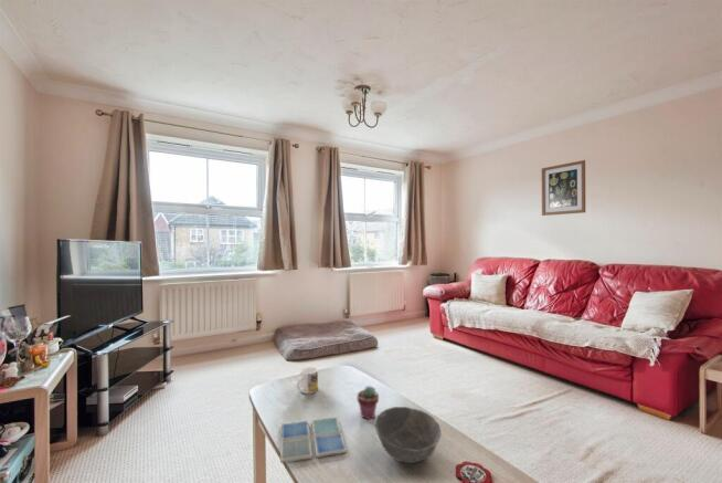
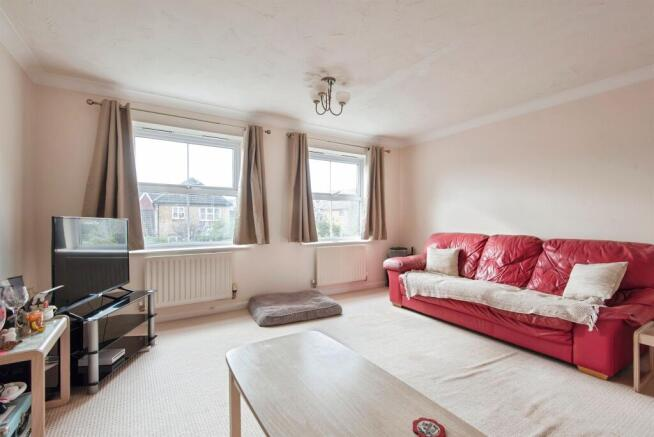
- potted succulent [357,385,380,420]
- mug [296,366,319,395]
- drink coaster [279,416,348,464]
- wall art [541,159,586,217]
- bowl [374,406,443,464]
